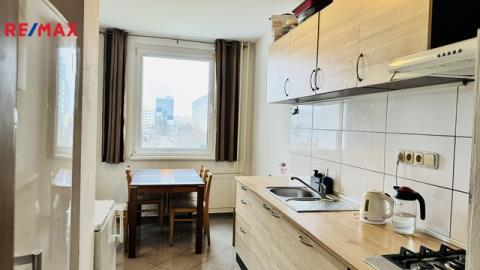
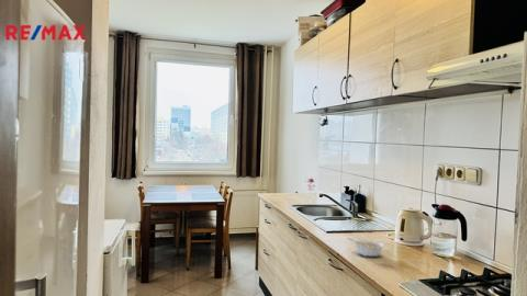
+ legume [347,237,385,258]
